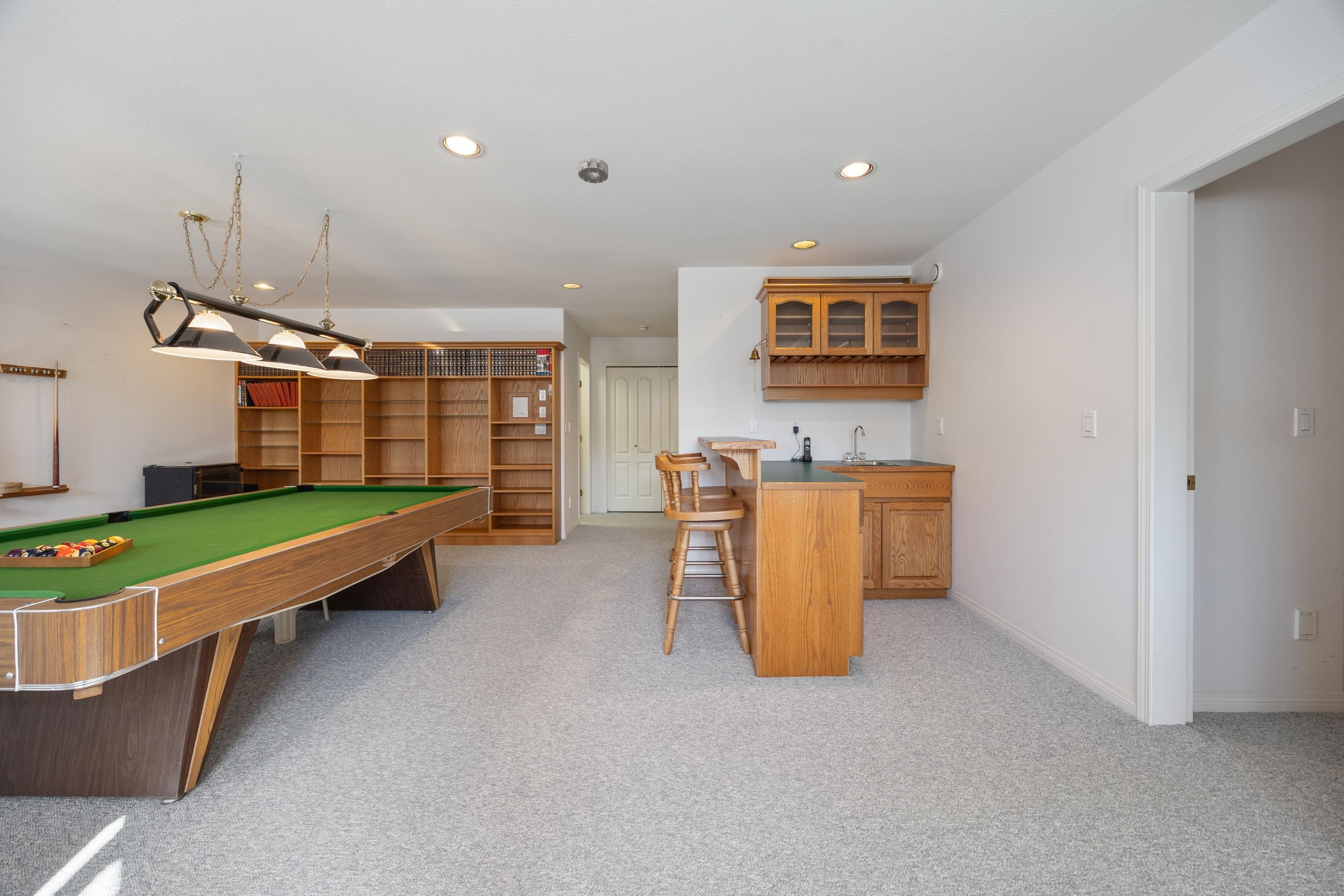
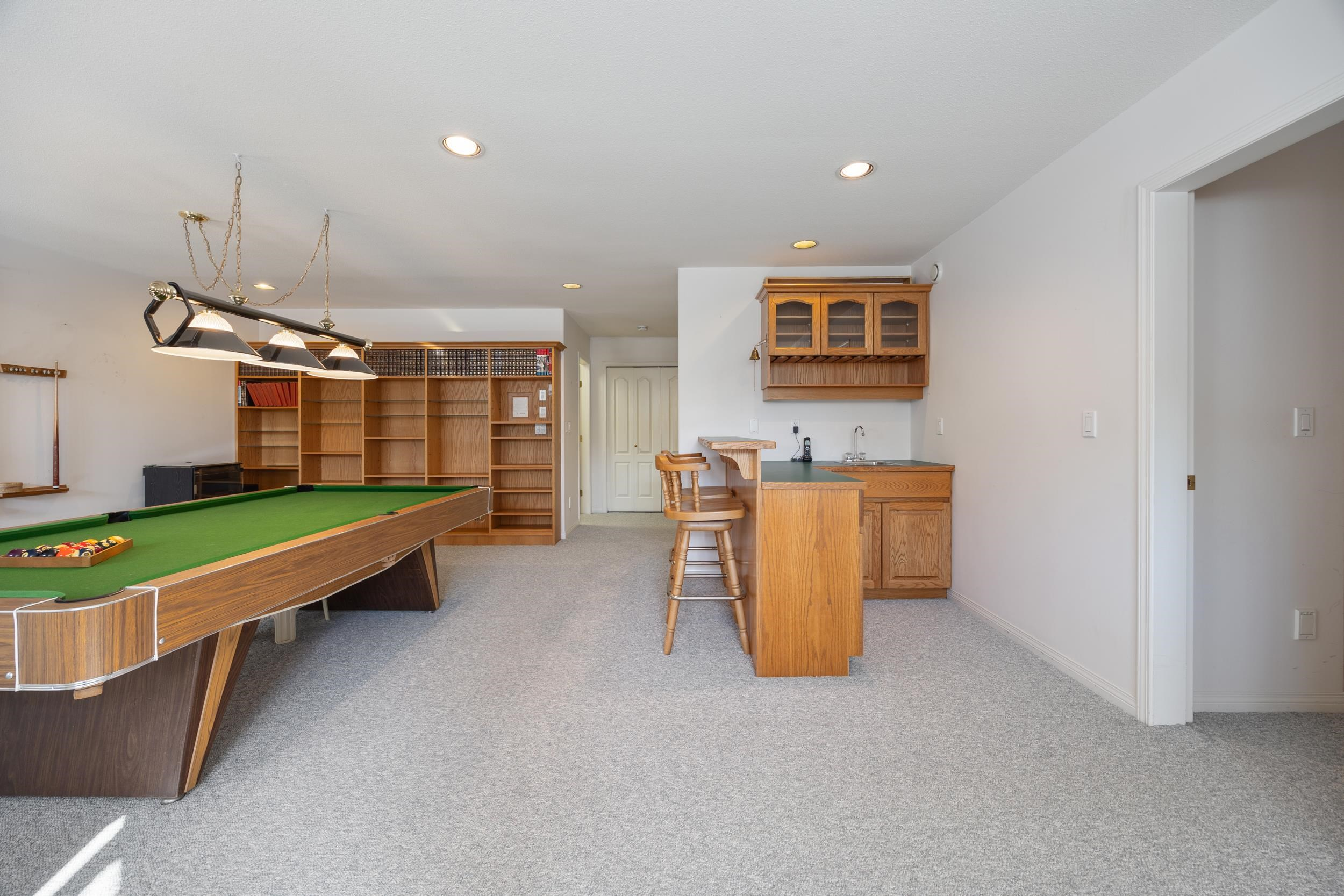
- smoke detector [578,156,609,184]
